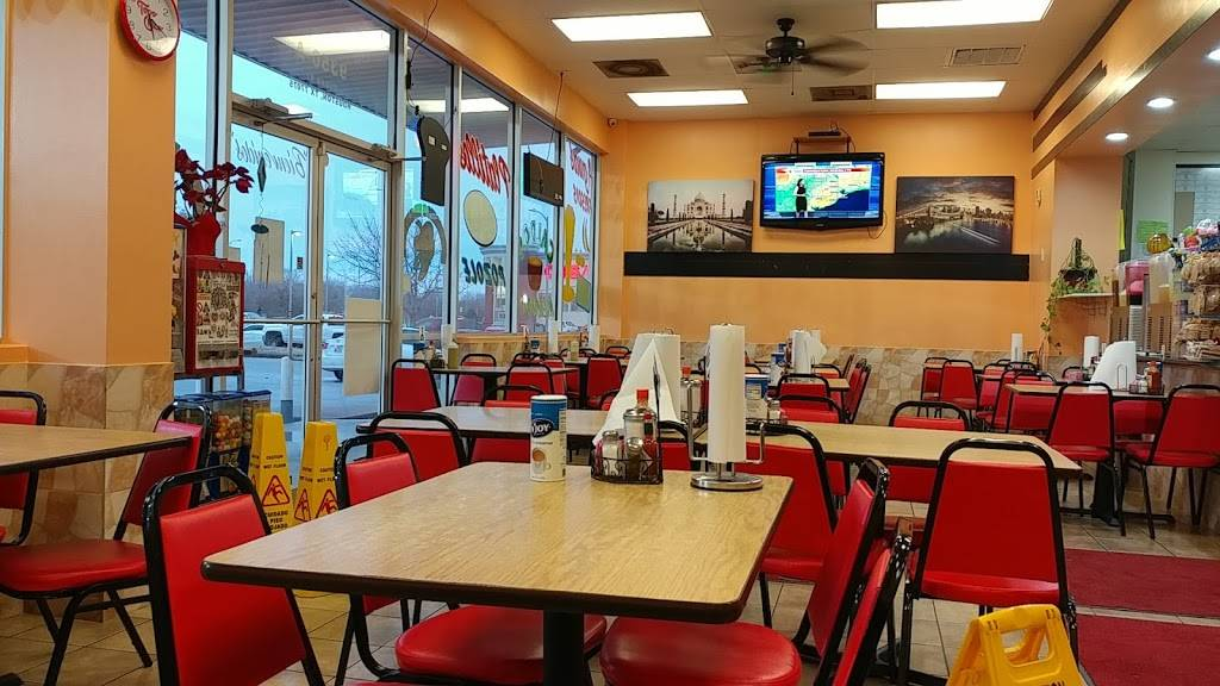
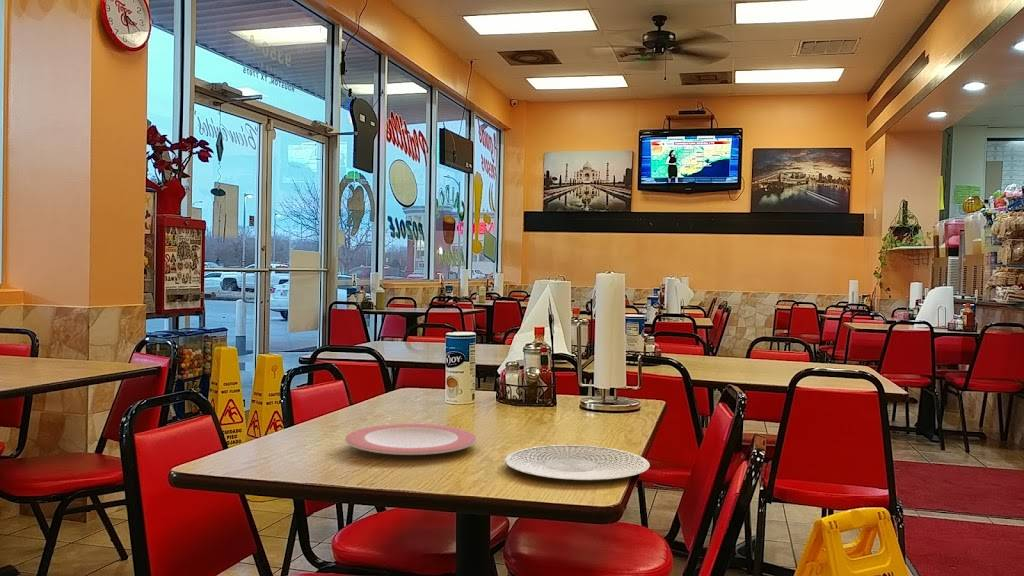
+ plate [504,444,651,481]
+ plate [344,423,478,456]
